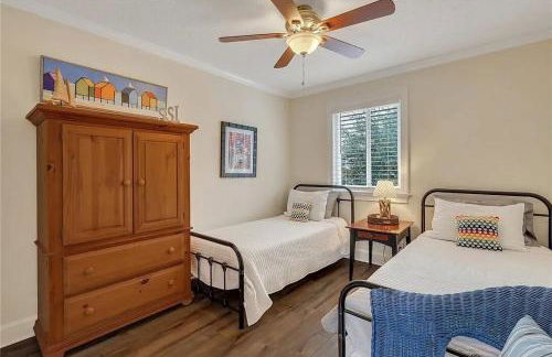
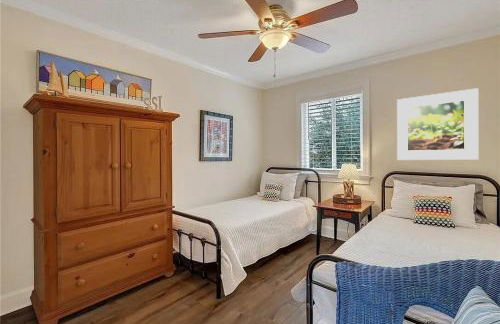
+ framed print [396,87,479,161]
